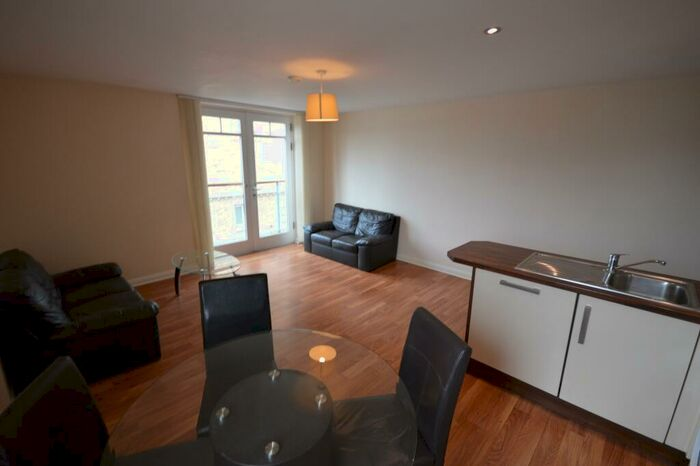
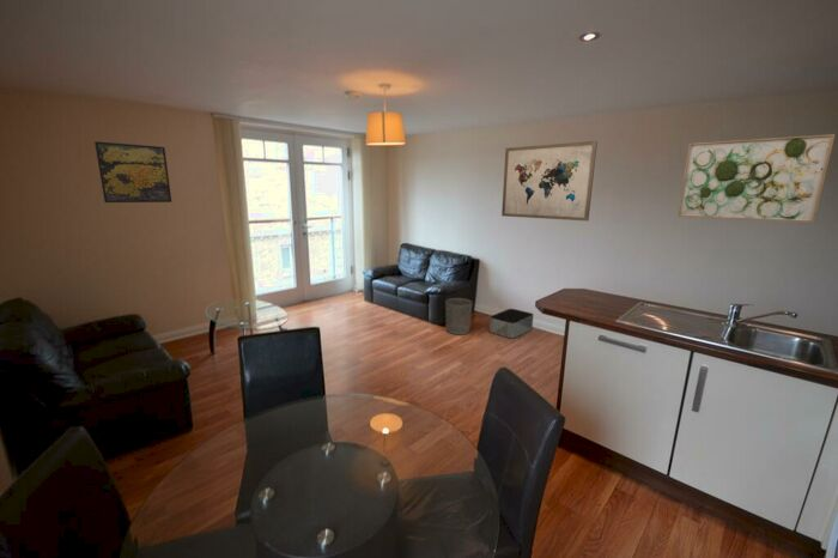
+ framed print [93,140,172,204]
+ wall art [676,133,837,224]
+ waste bin [444,297,474,335]
+ wall art [500,140,599,222]
+ storage bin [488,308,535,339]
